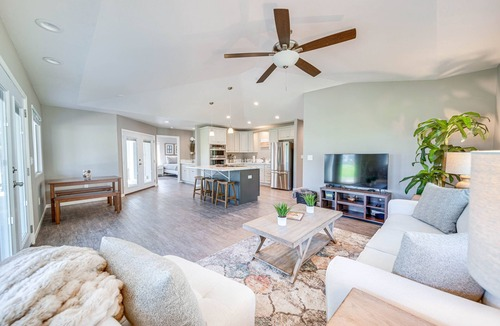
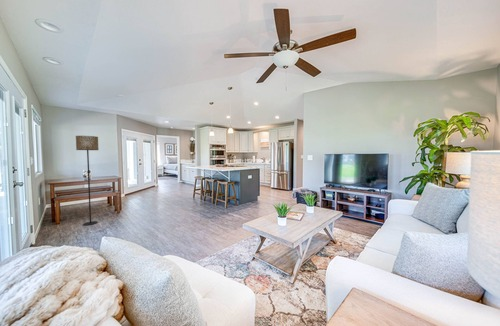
+ floor lamp [75,135,99,226]
